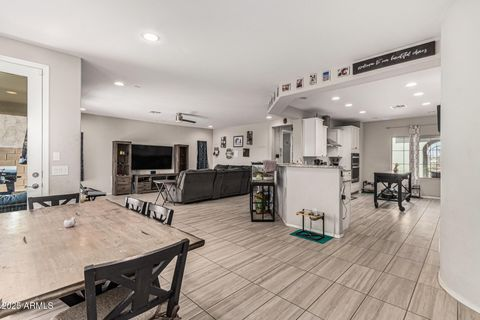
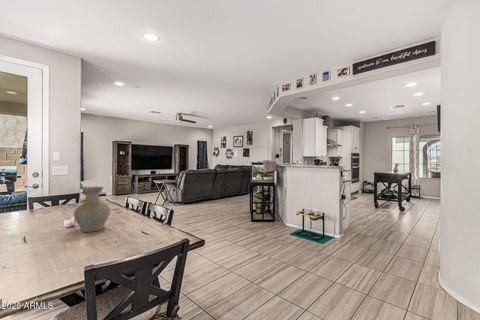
+ vase [73,186,111,233]
